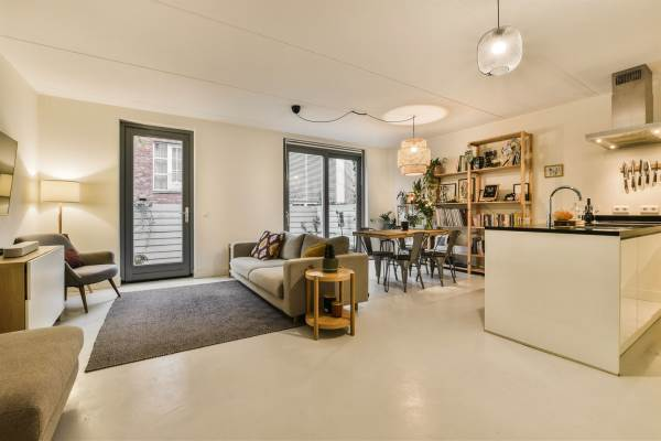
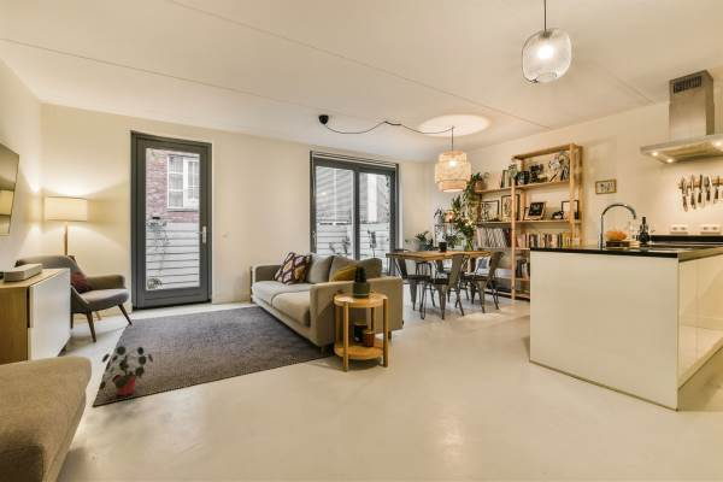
+ potted plant [99,345,154,396]
